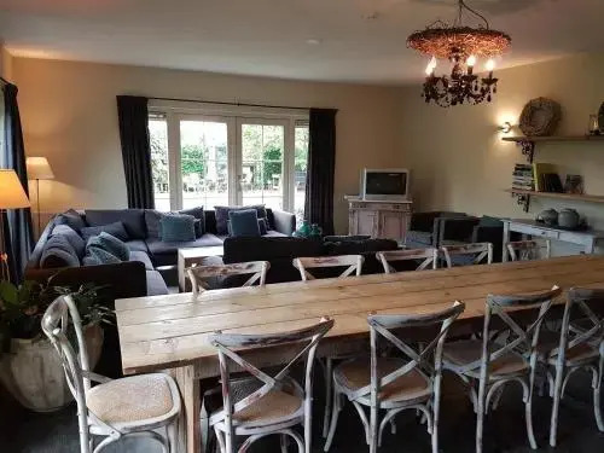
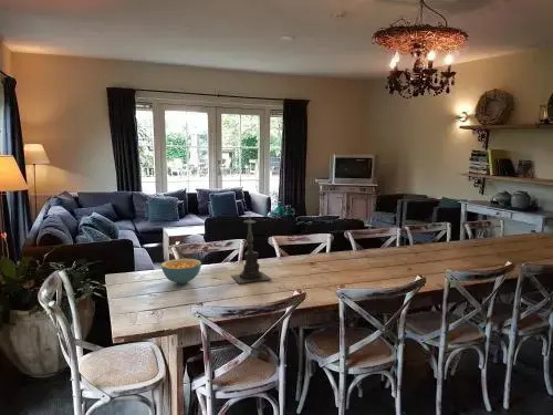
+ cereal bowl [160,258,202,286]
+ candle holder [230,215,272,284]
